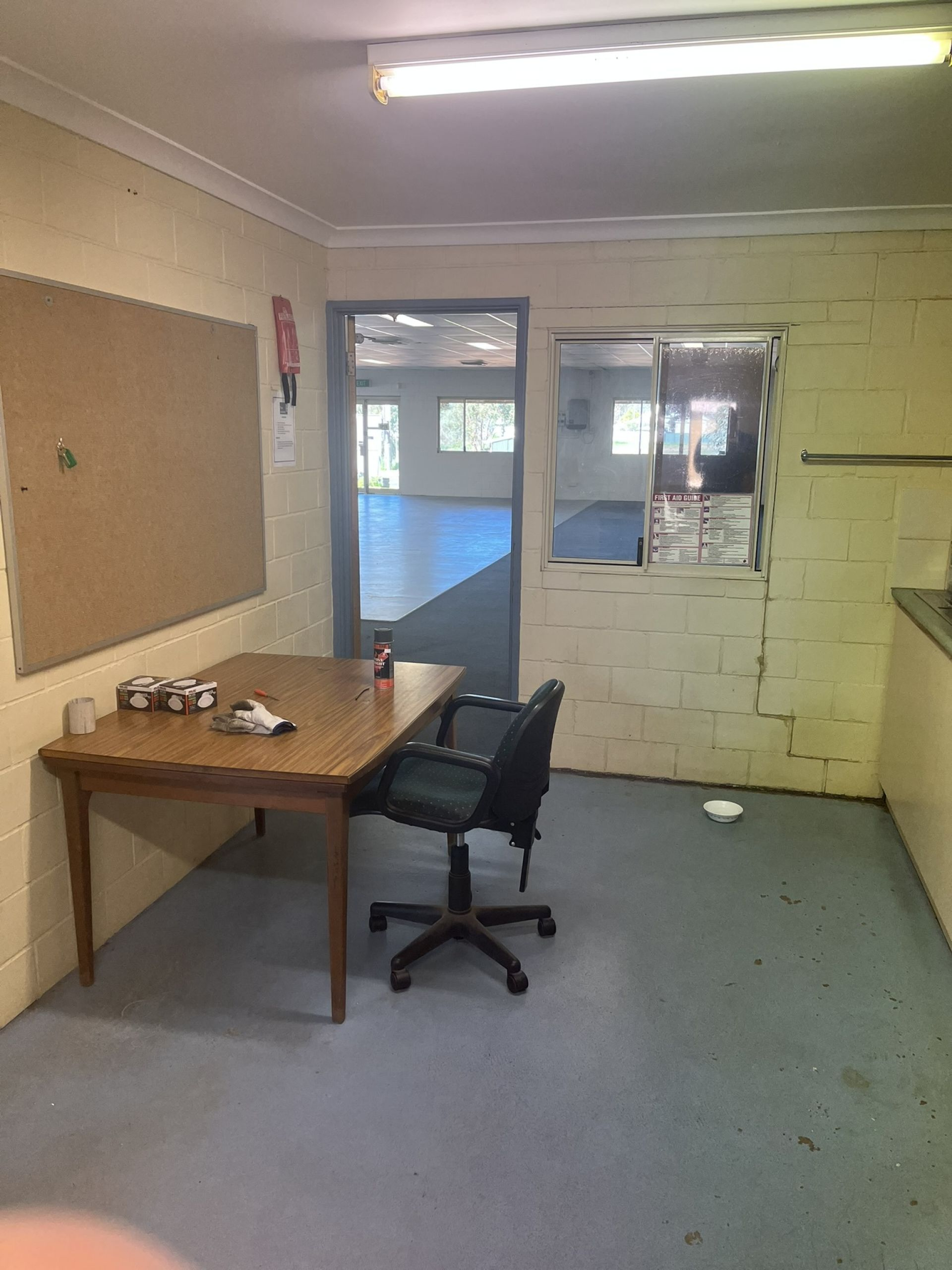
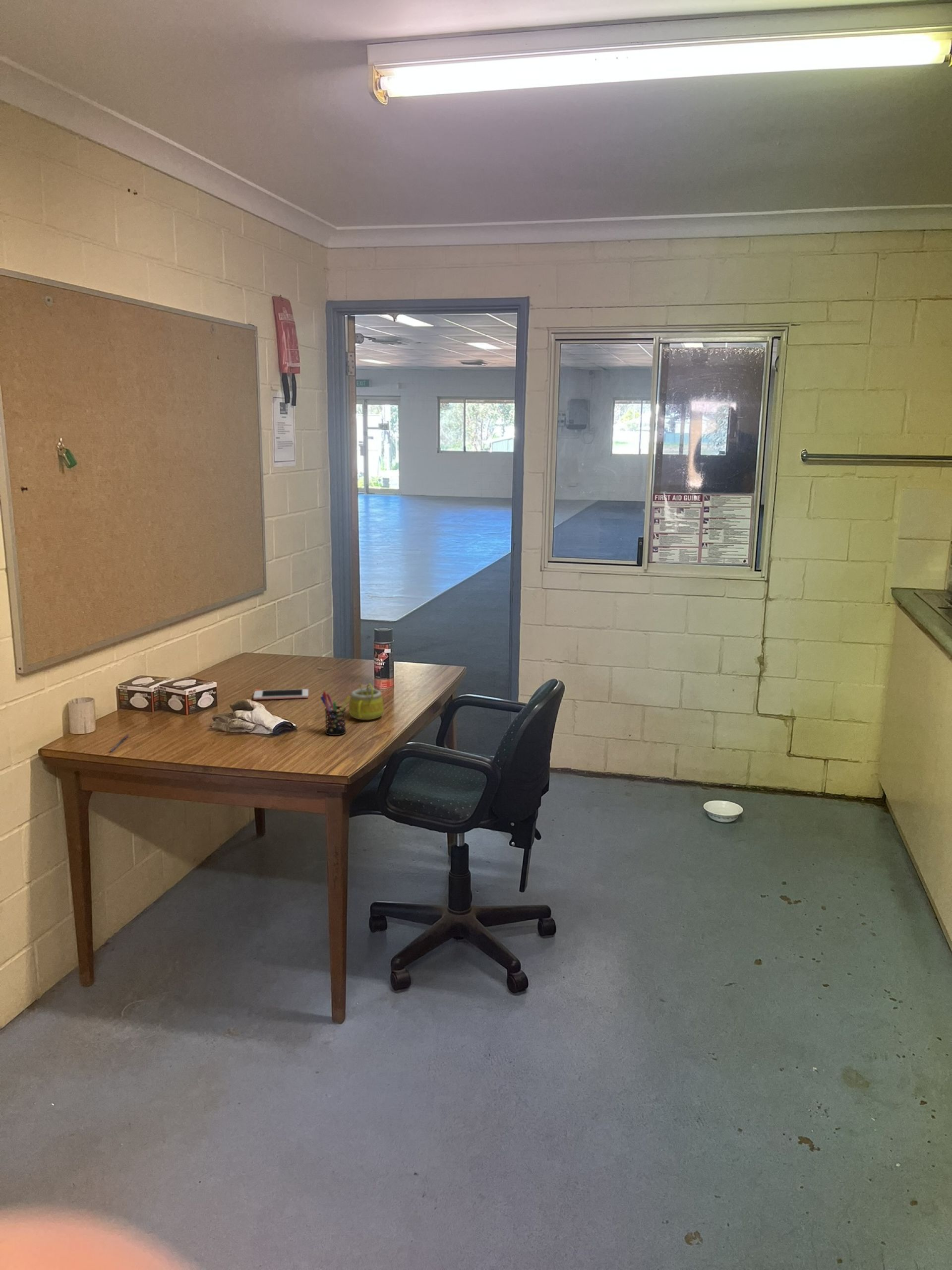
+ pen holder [320,691,351,736]
+ pen [109,734,130,752]
+ mug [348,683,384,720]
+ cell phone [253,689,309,700]
